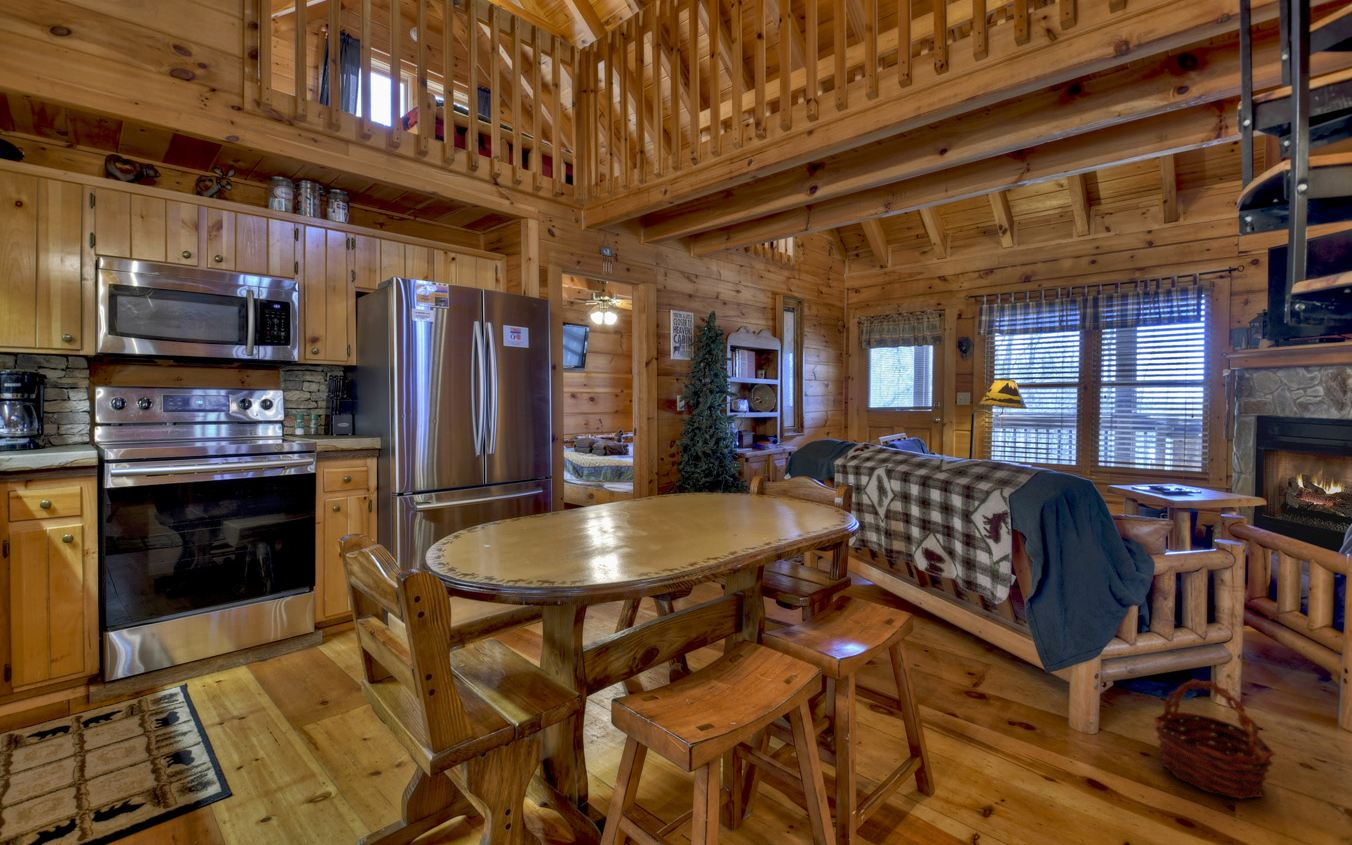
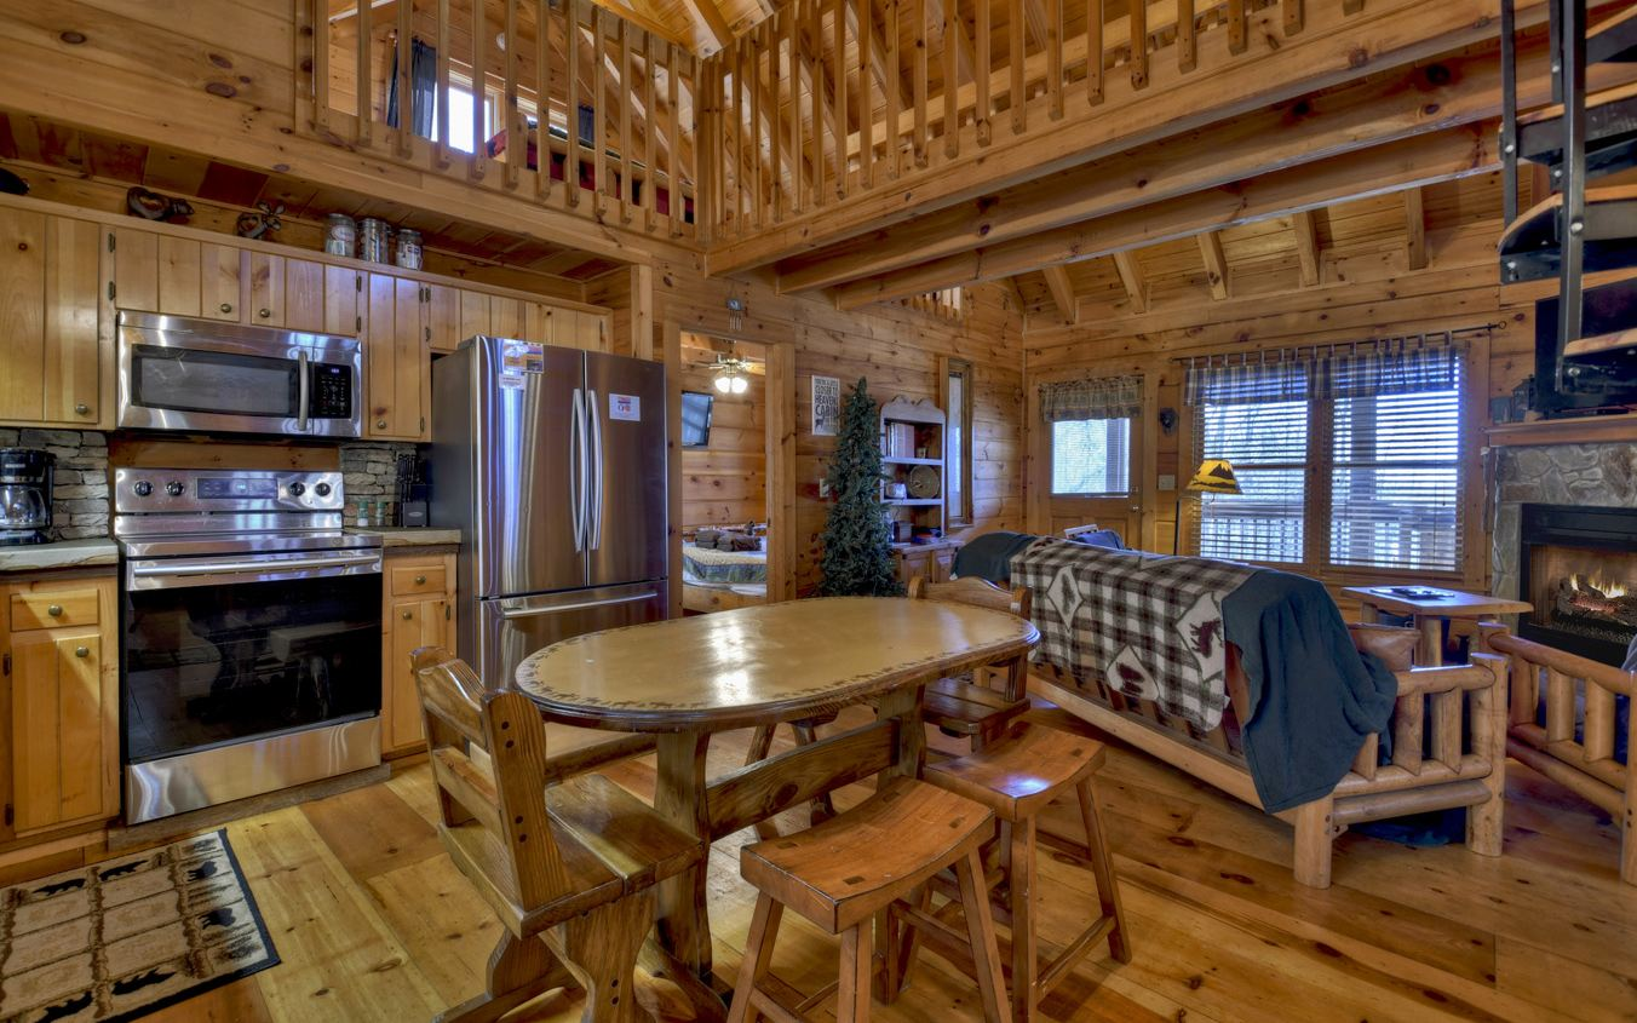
- basket [1152,678,1276,800]
